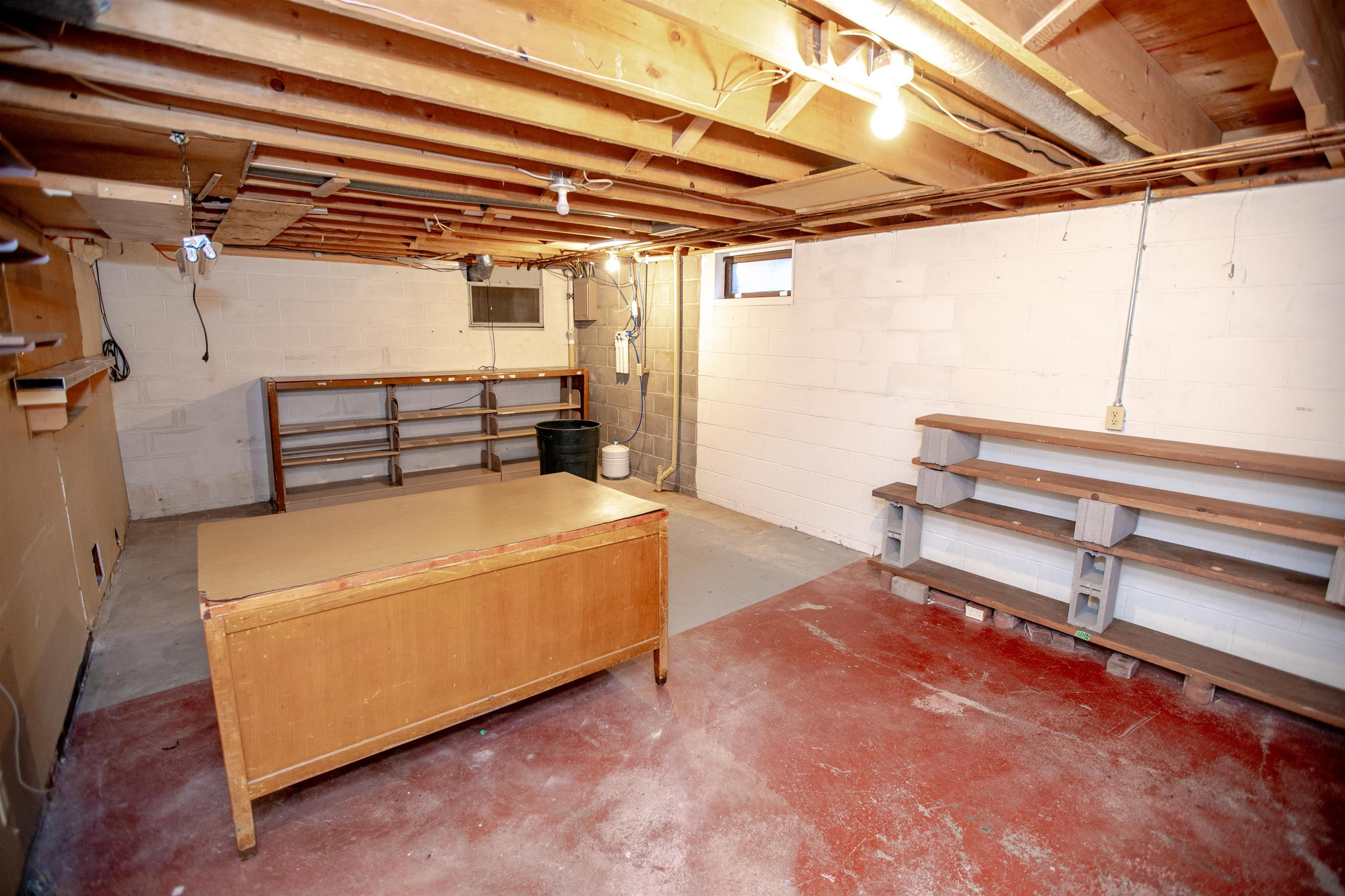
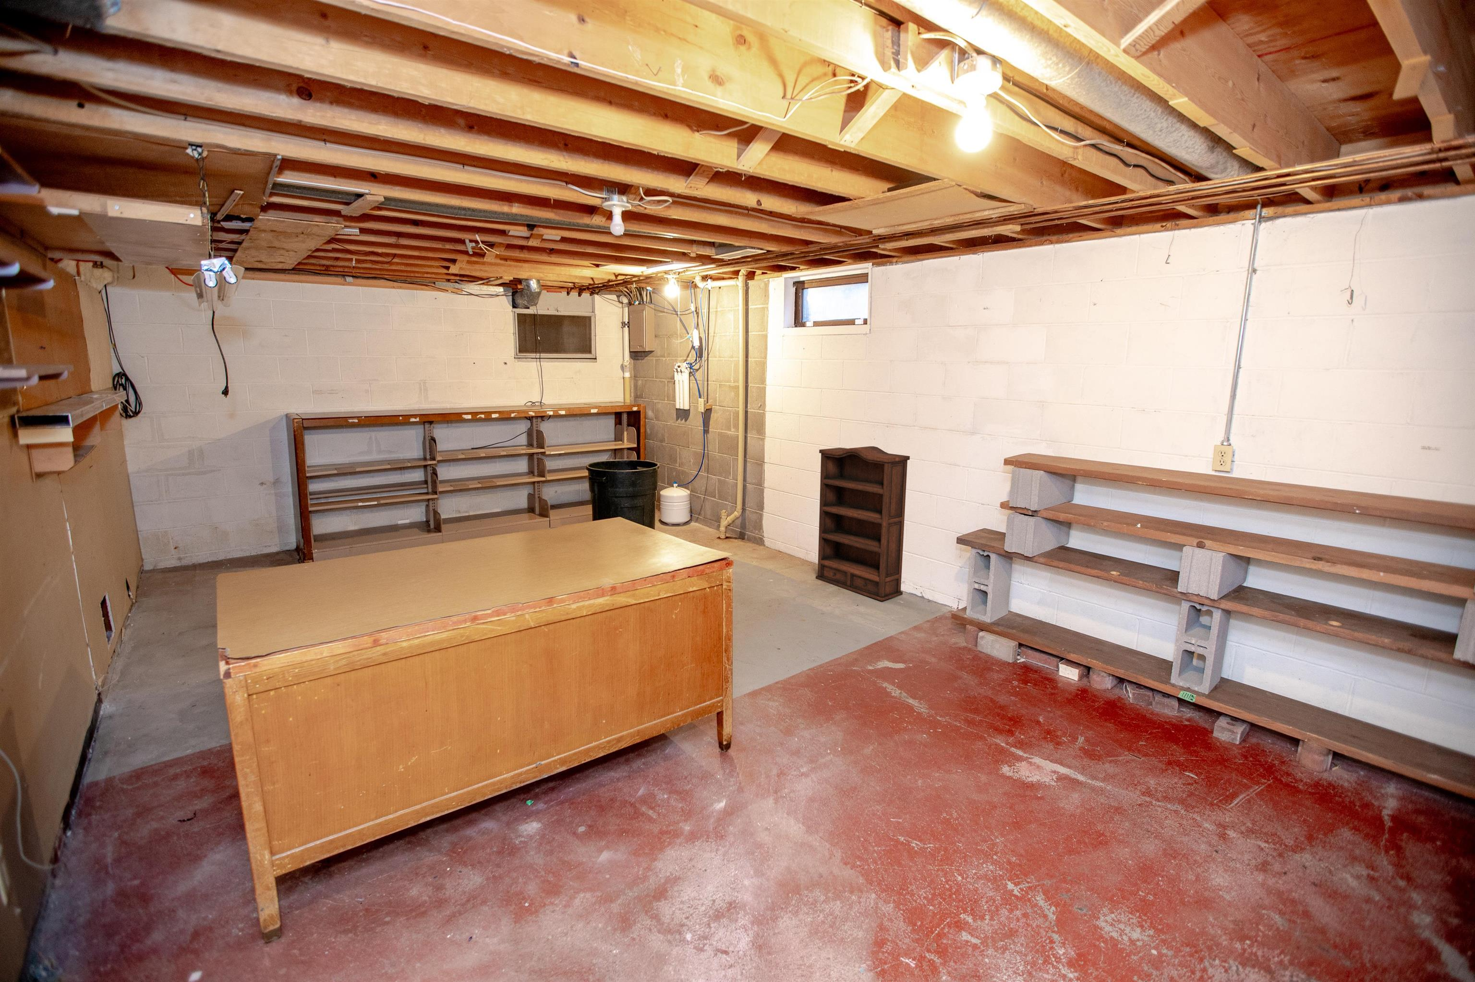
+ bookshelf [815,446,910,602]
